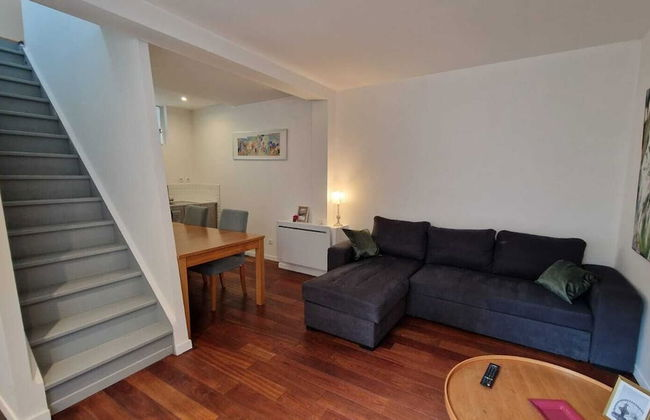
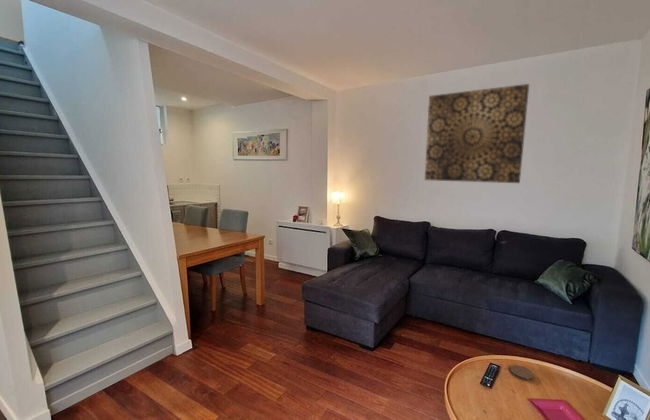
+ coaster [509,364,534,382]
+ wall art [424,83,530,184]
